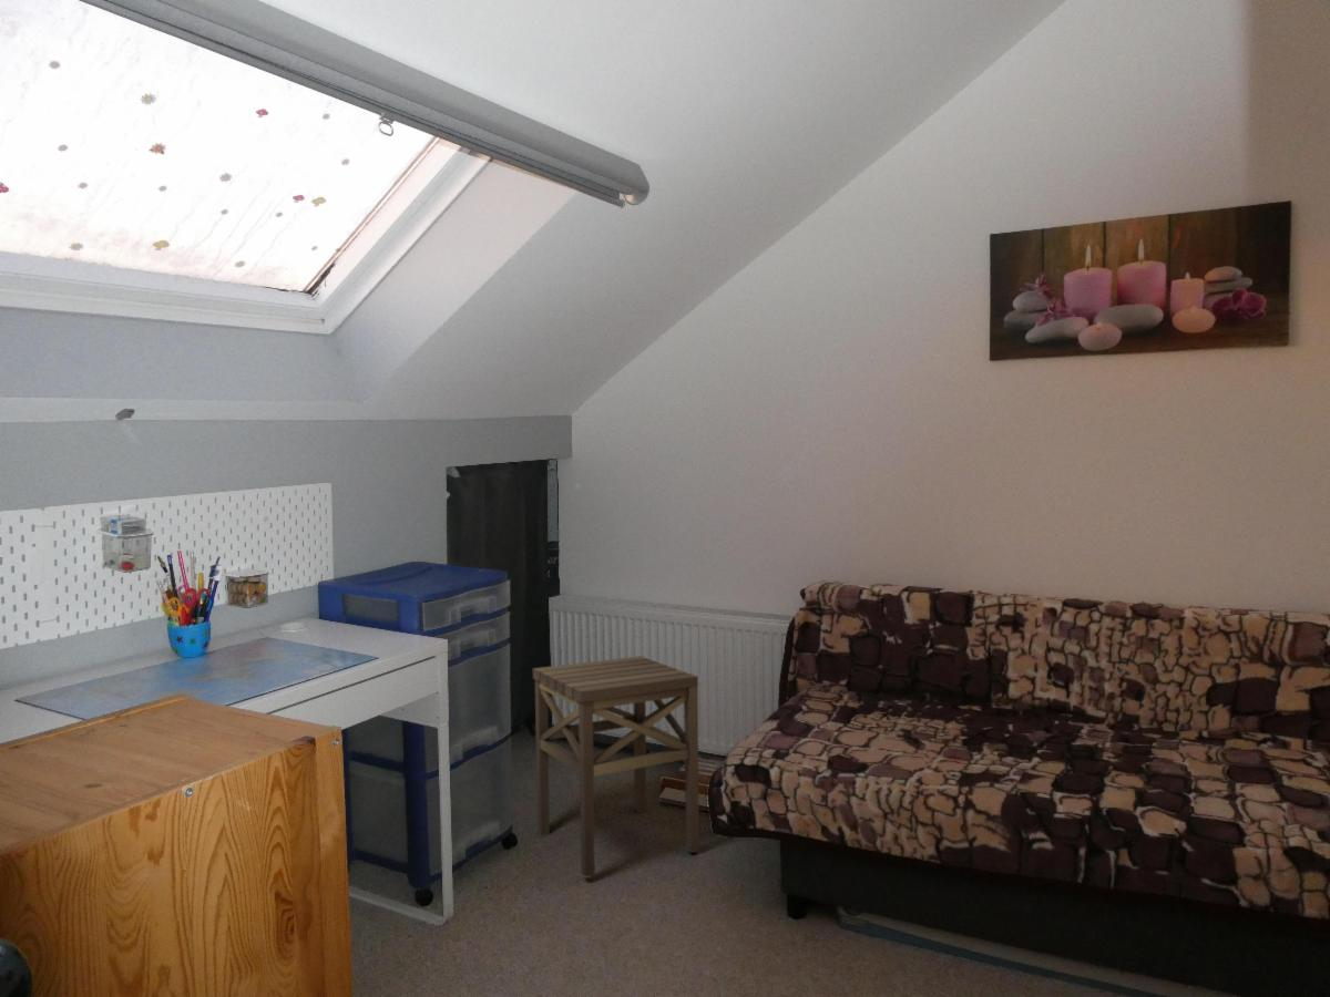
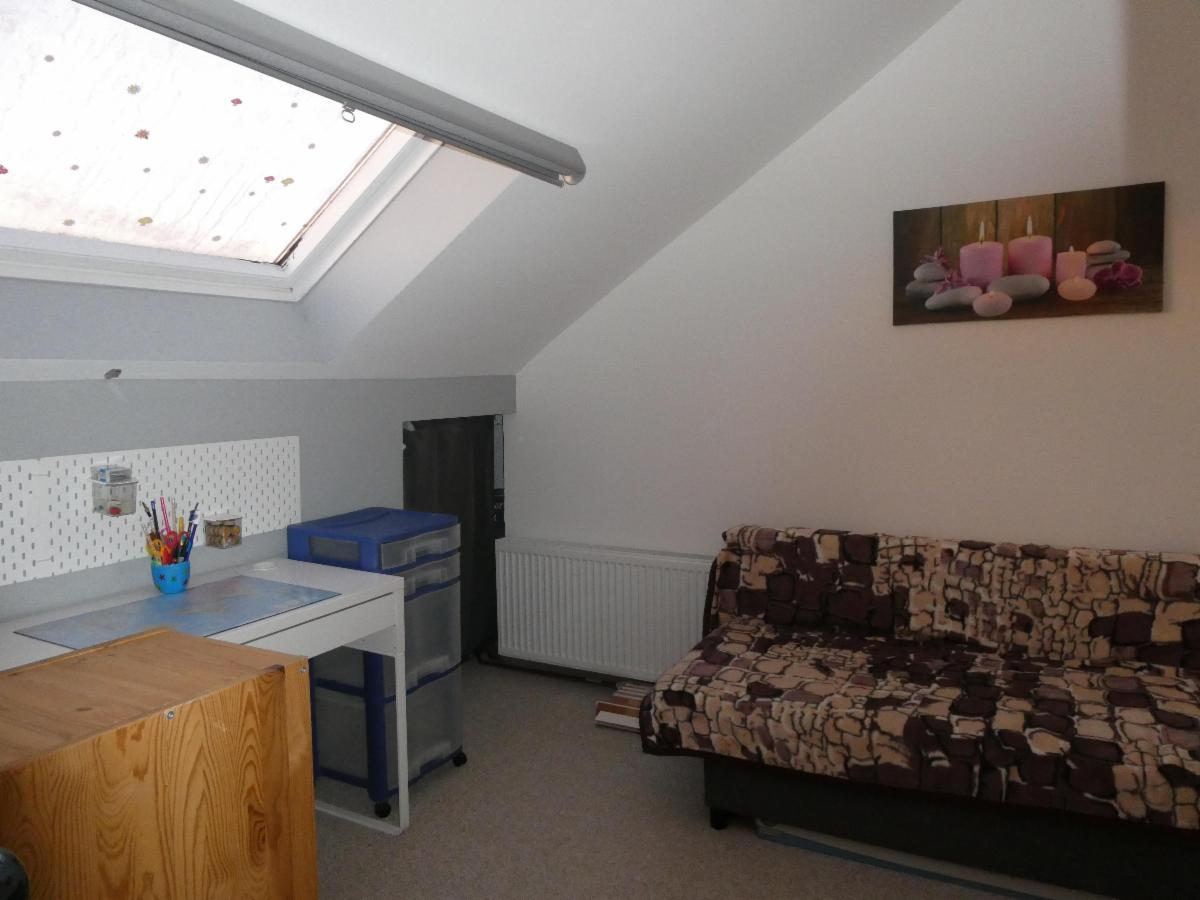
- side table [532,655,700,877]
